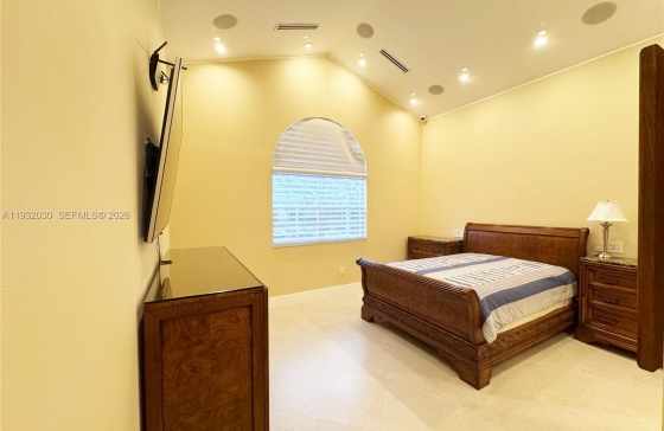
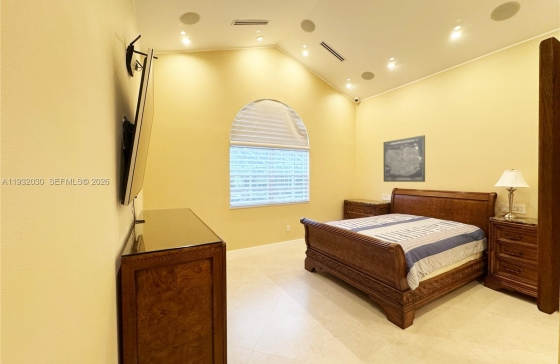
+ wall art [382,134,426,183]
